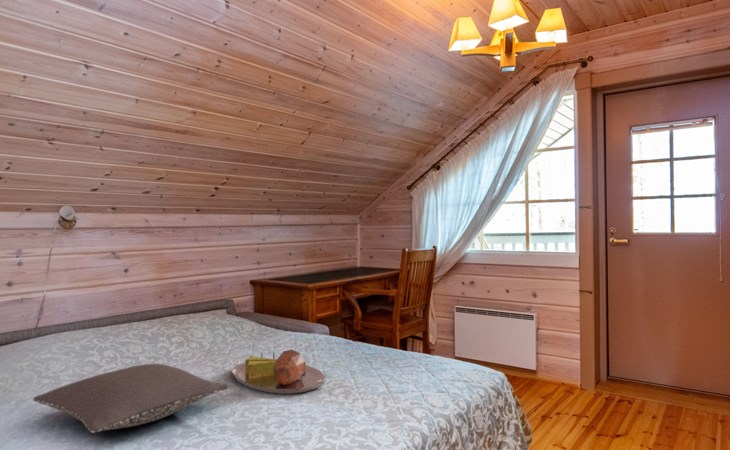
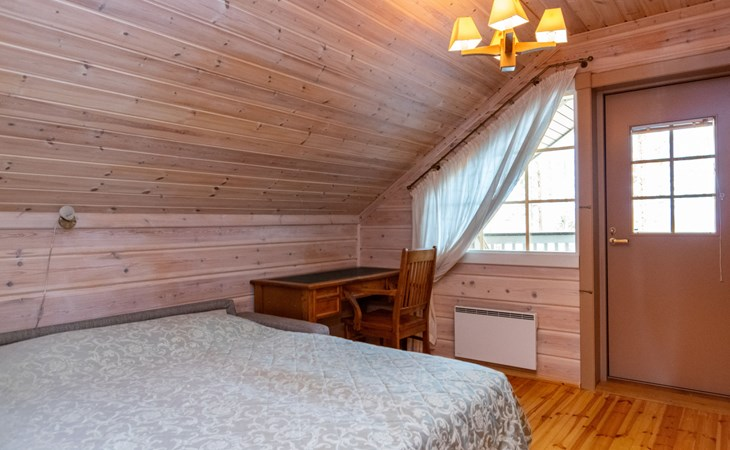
- pillow [32,363,230,434]
- serving tray [232,349,326,395]
